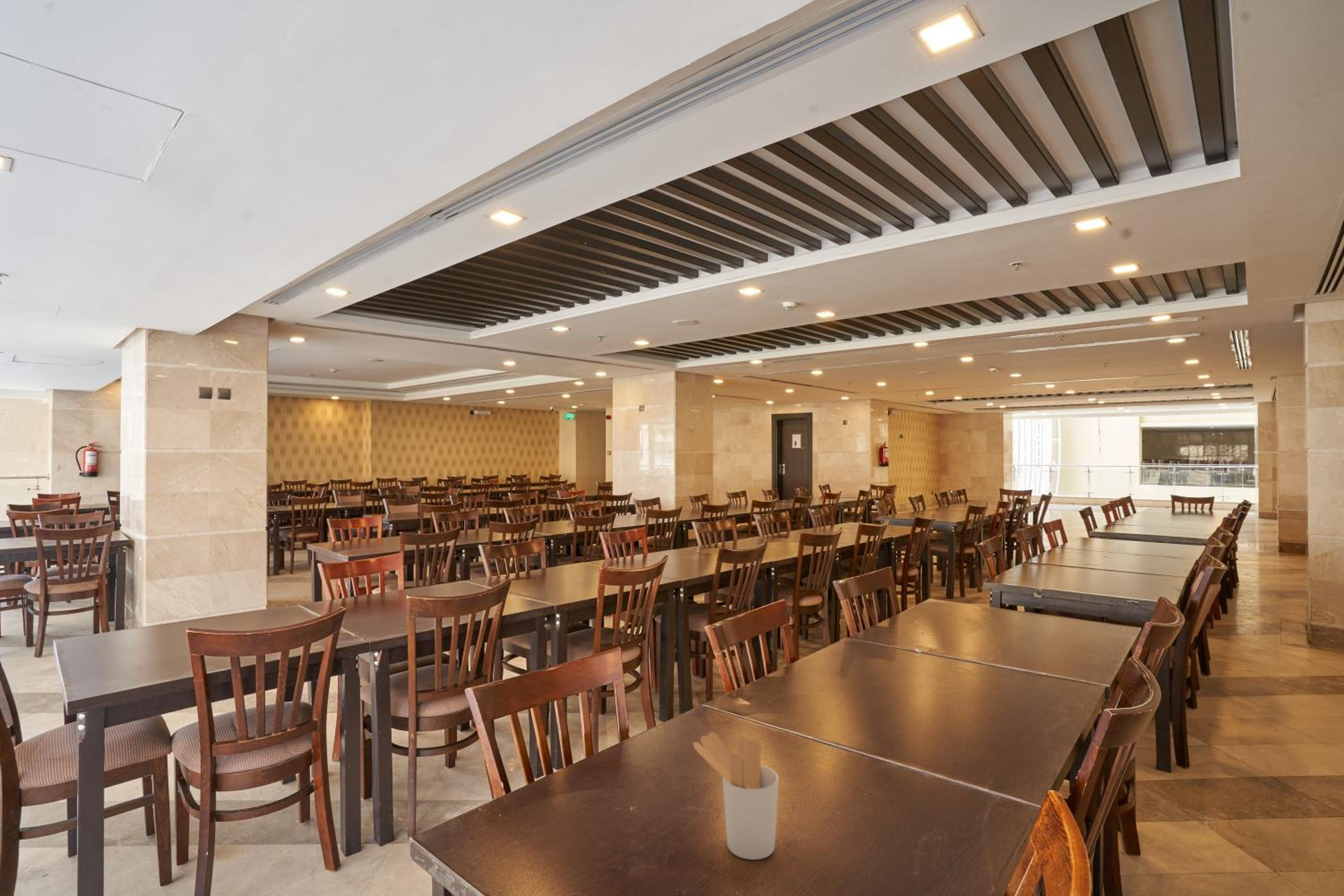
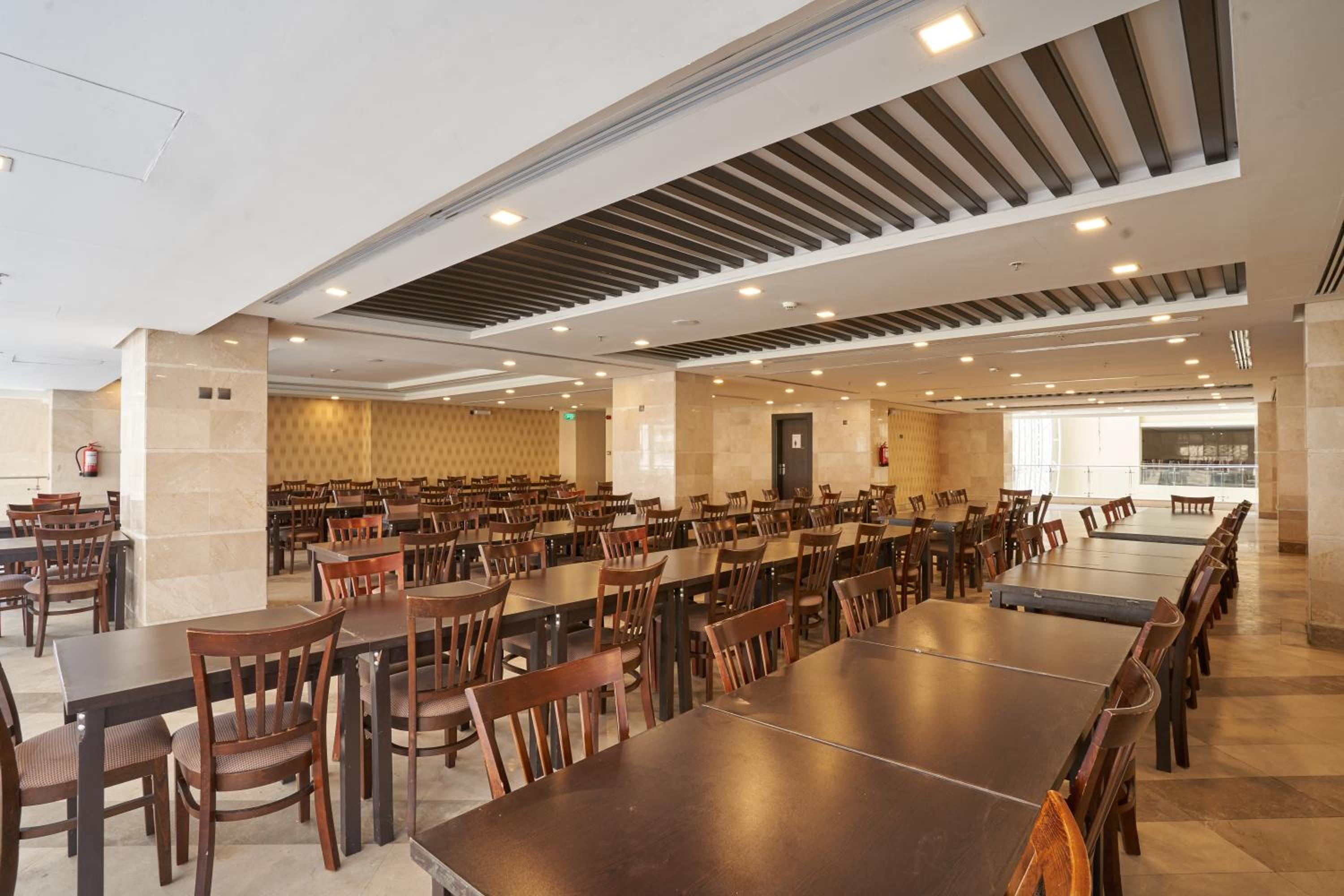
- utensil holder [693,732,779,860]
